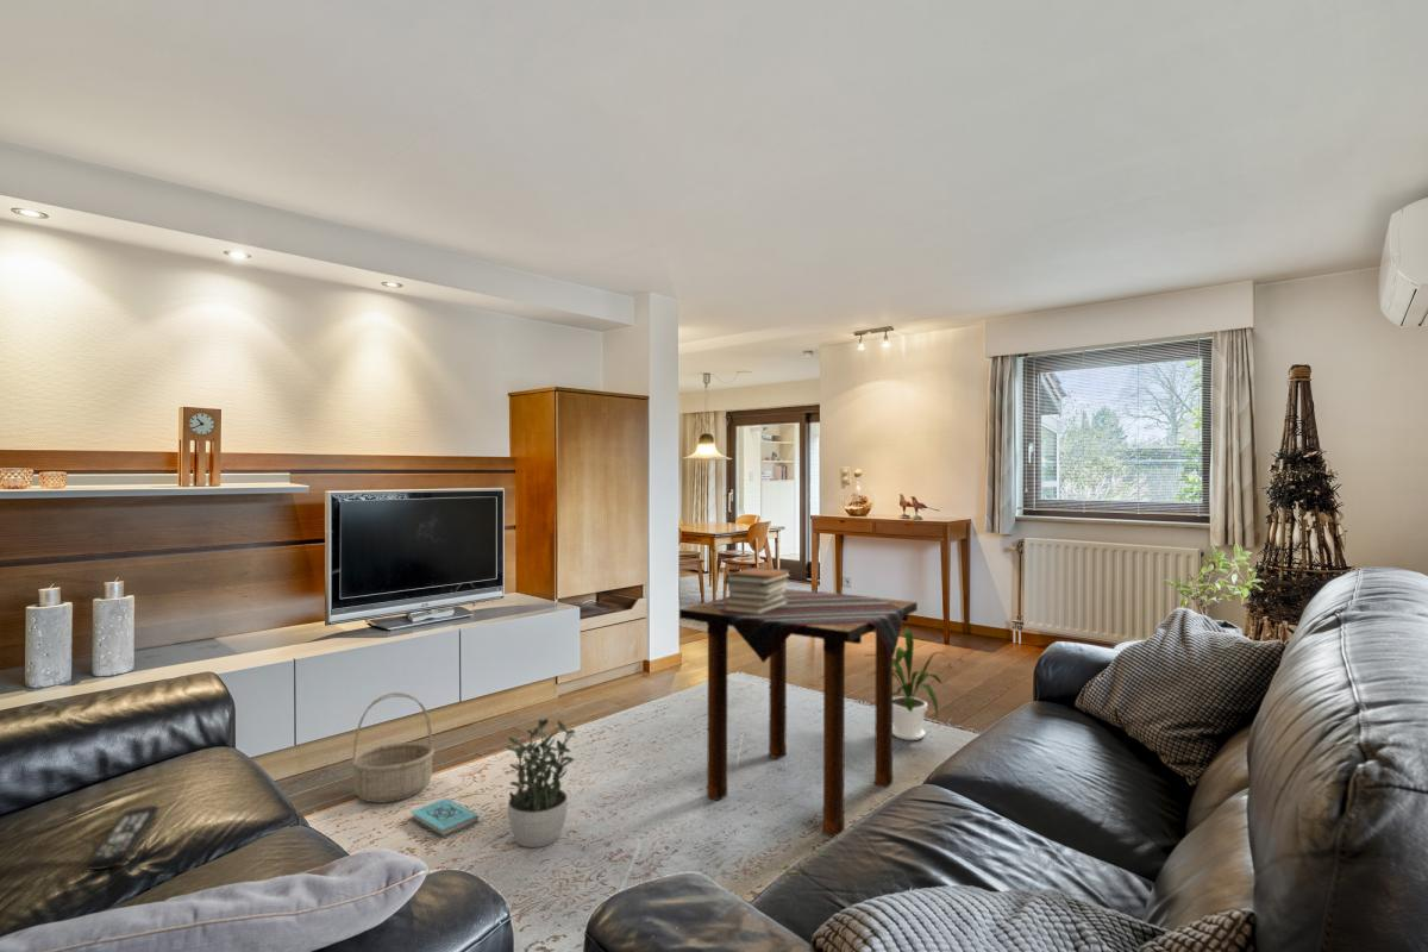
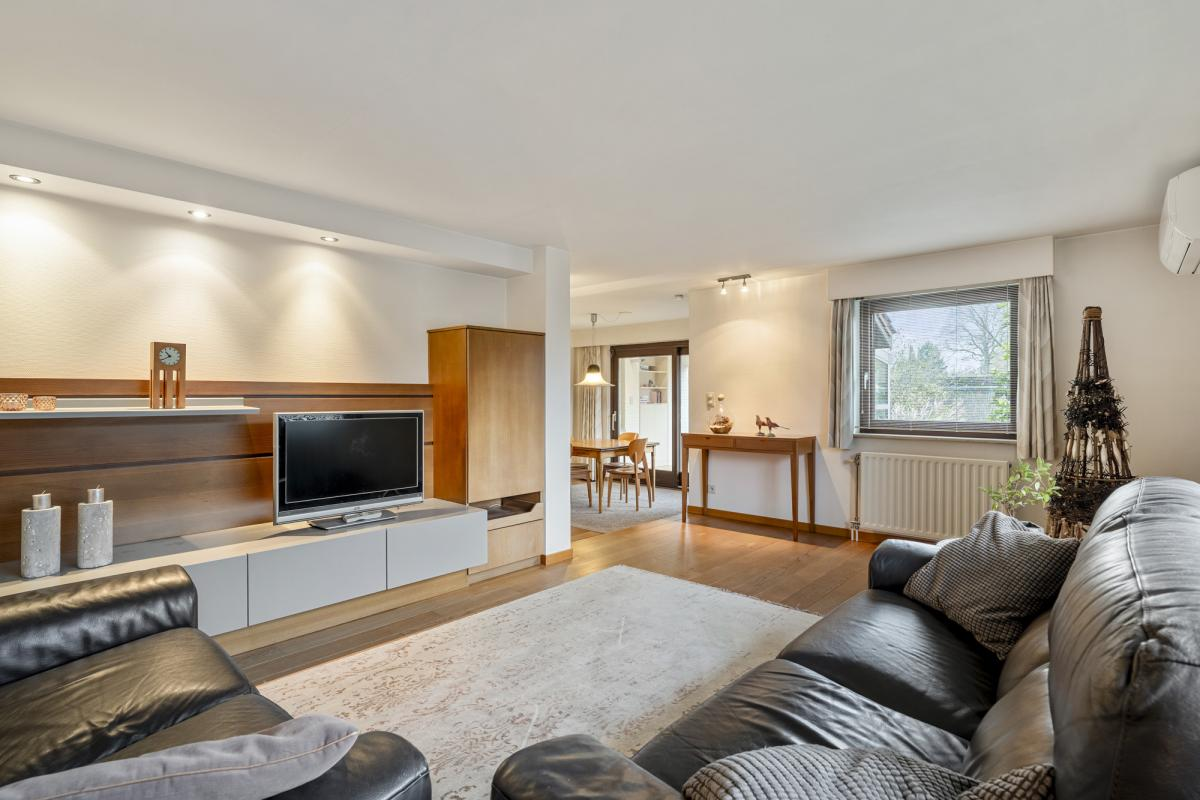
- potted plant [505,718,577,848]
- basket [350,691,436,804]
- book [409,797,481,839]
- side table [678,588,919,838]
- book stack [722,566,793,614]
- remote control [86,804,159,871]
- house plant [865,626,946,741]
